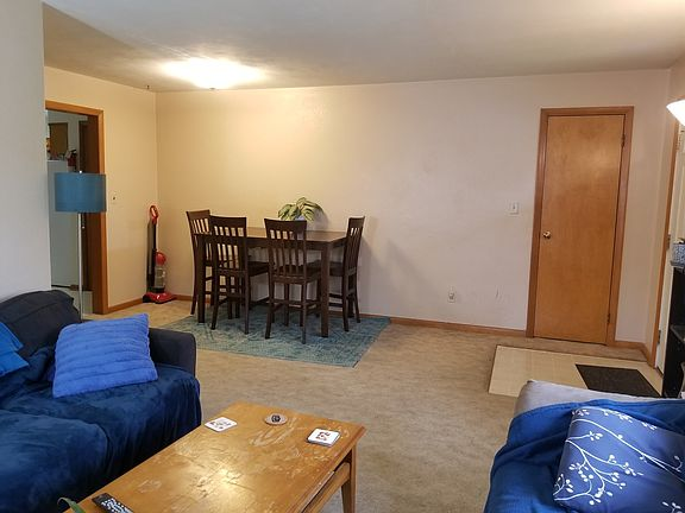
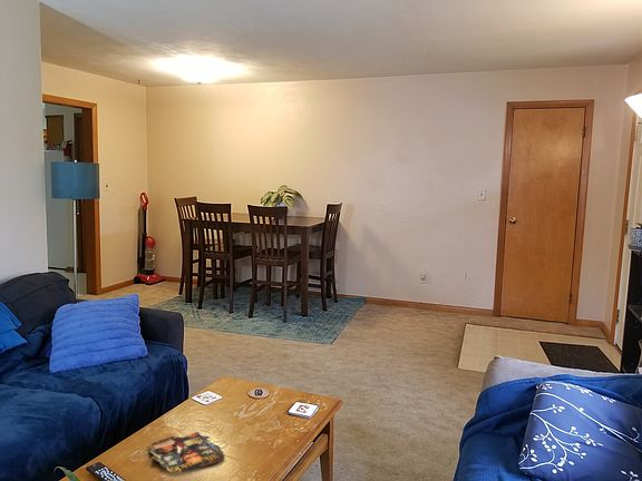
+ magazine [148,431,225,474]
